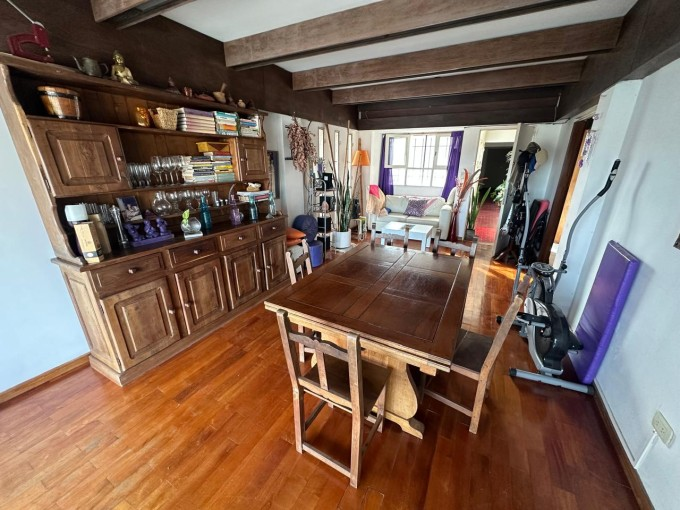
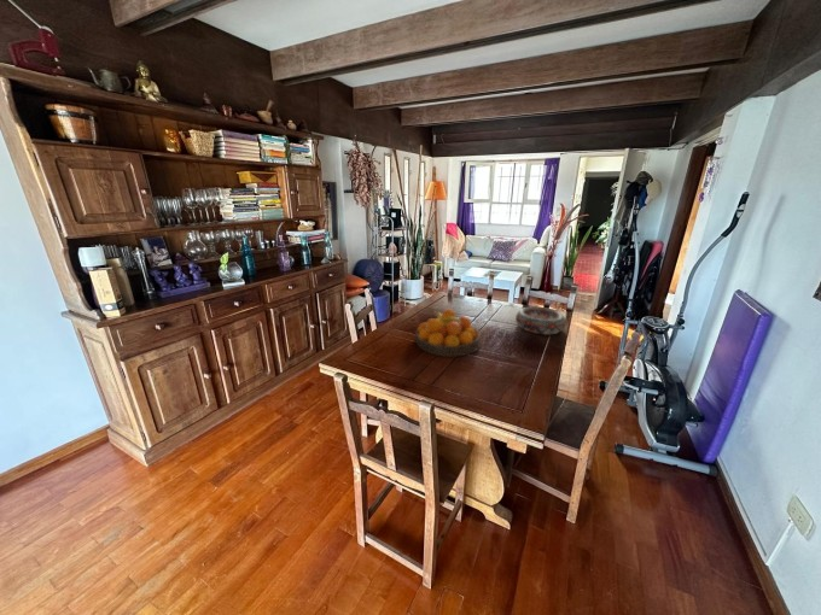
+ decorative bowl [514,306,567,335]
+ fruit bowl [414,309,482,358]
